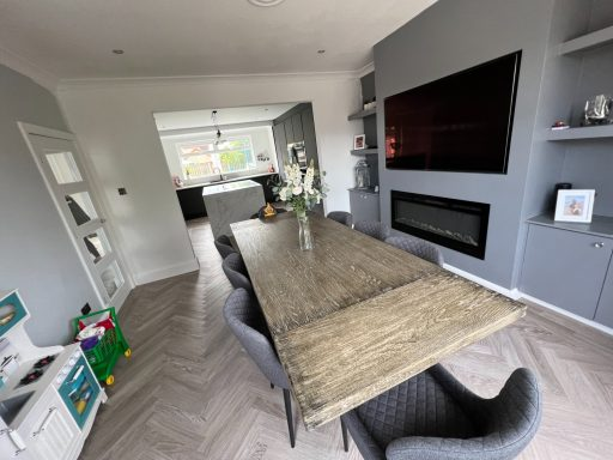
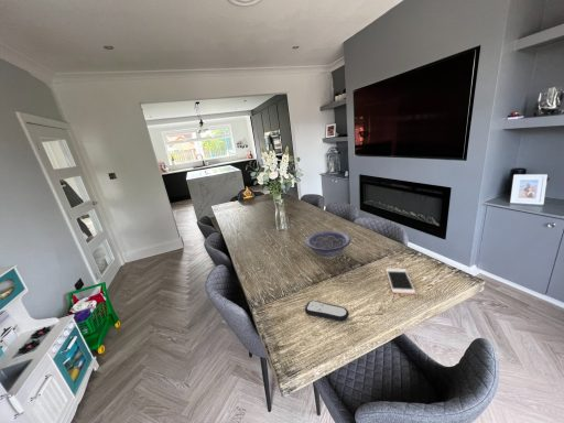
+ cell phone [384,268,416,295]
+ decorative bowl [305,230,351,260]
+ remote control [304,300,349,323]
